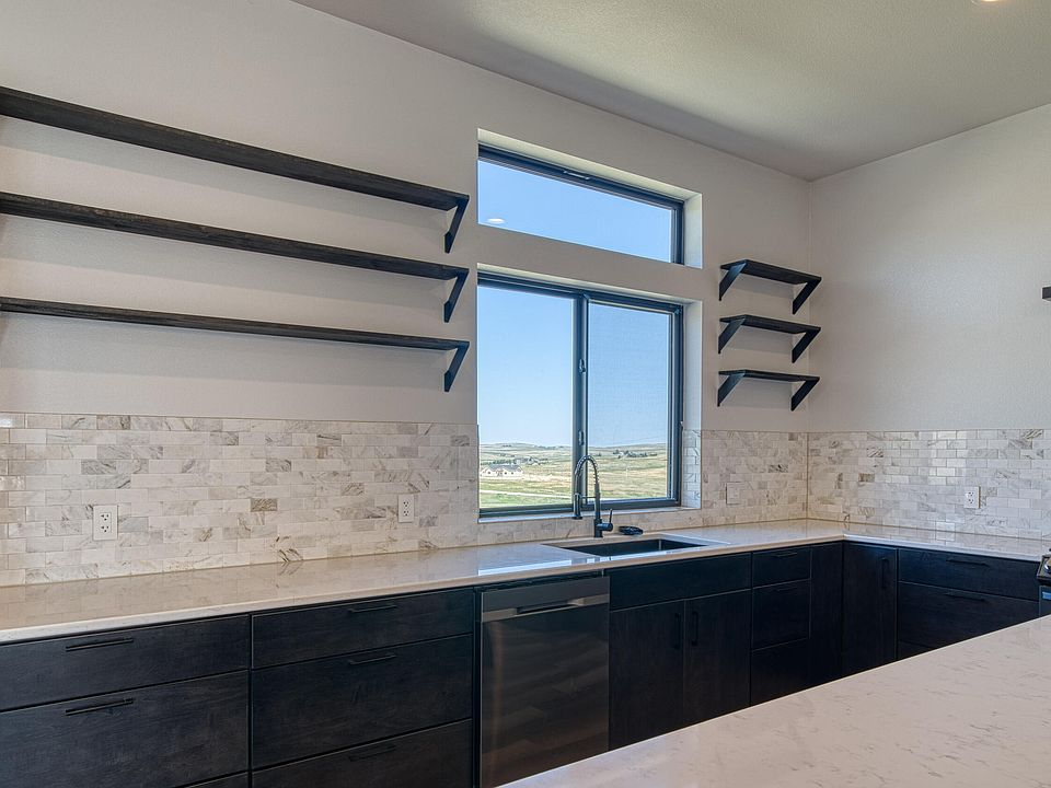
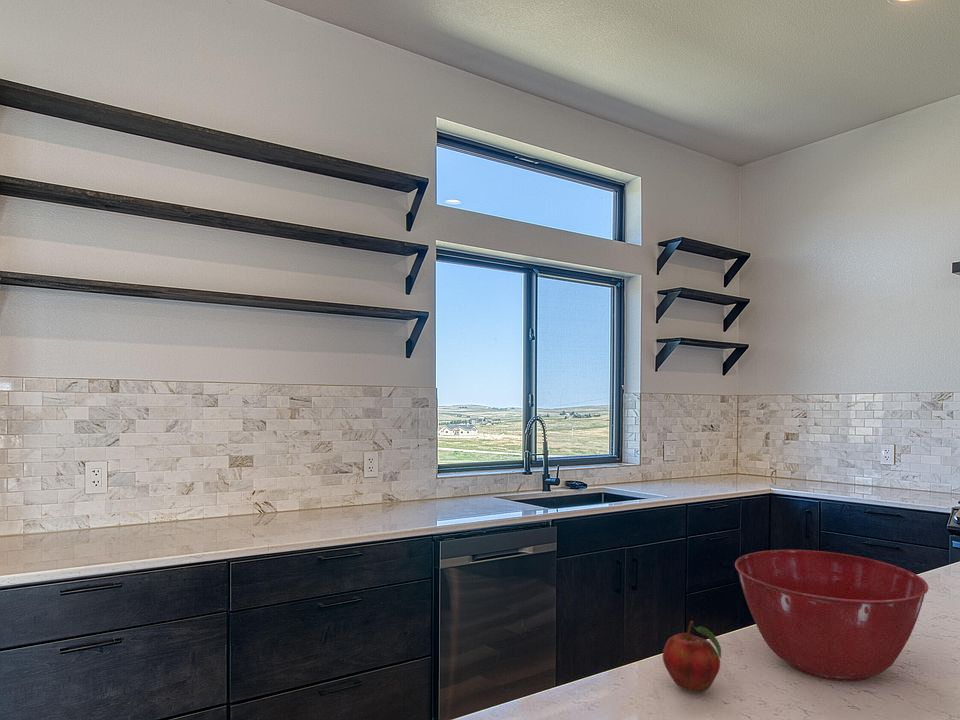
+ fruit [662,620,722,693]
+ mixing bowl [734,549,929,682]
